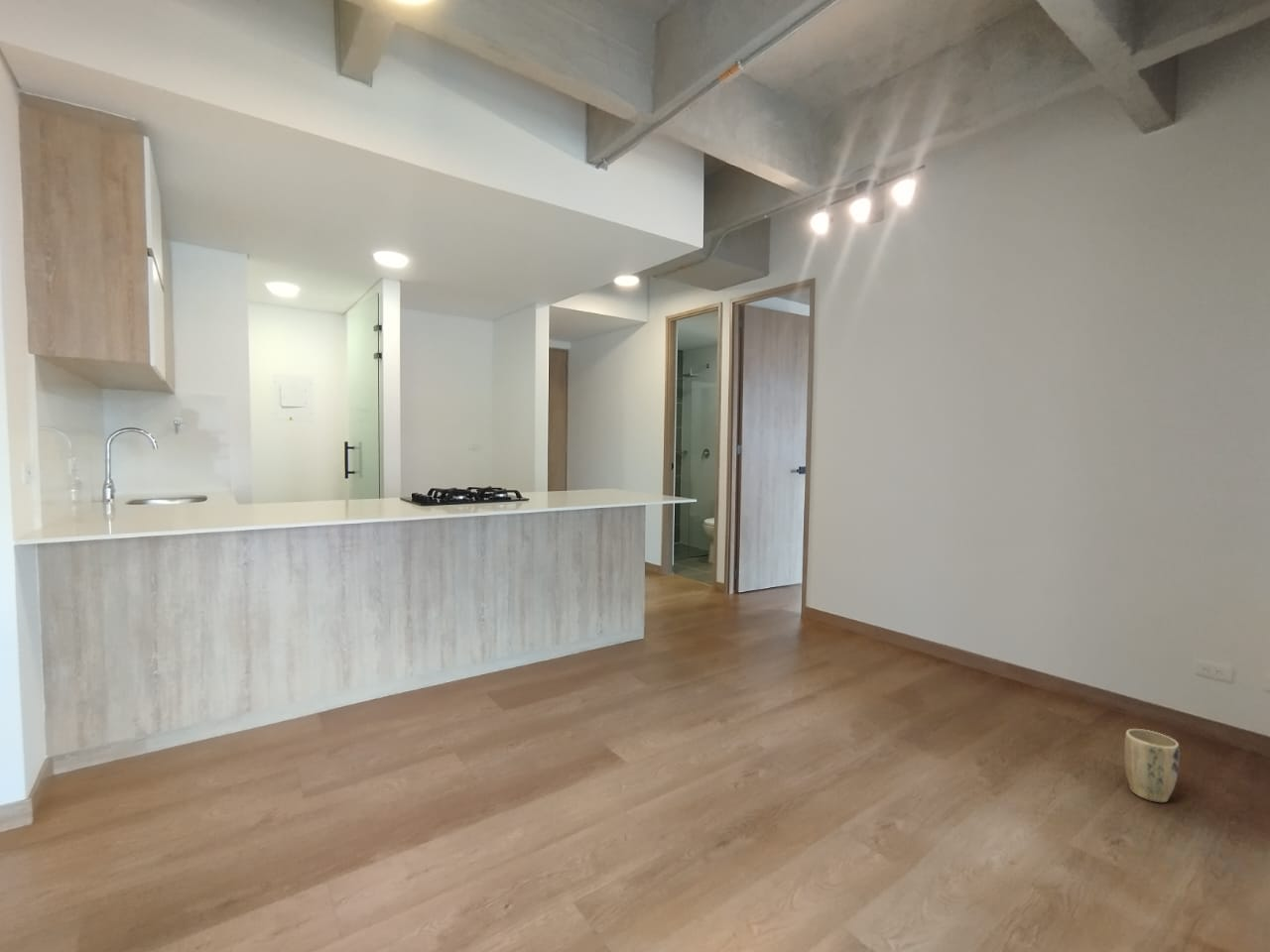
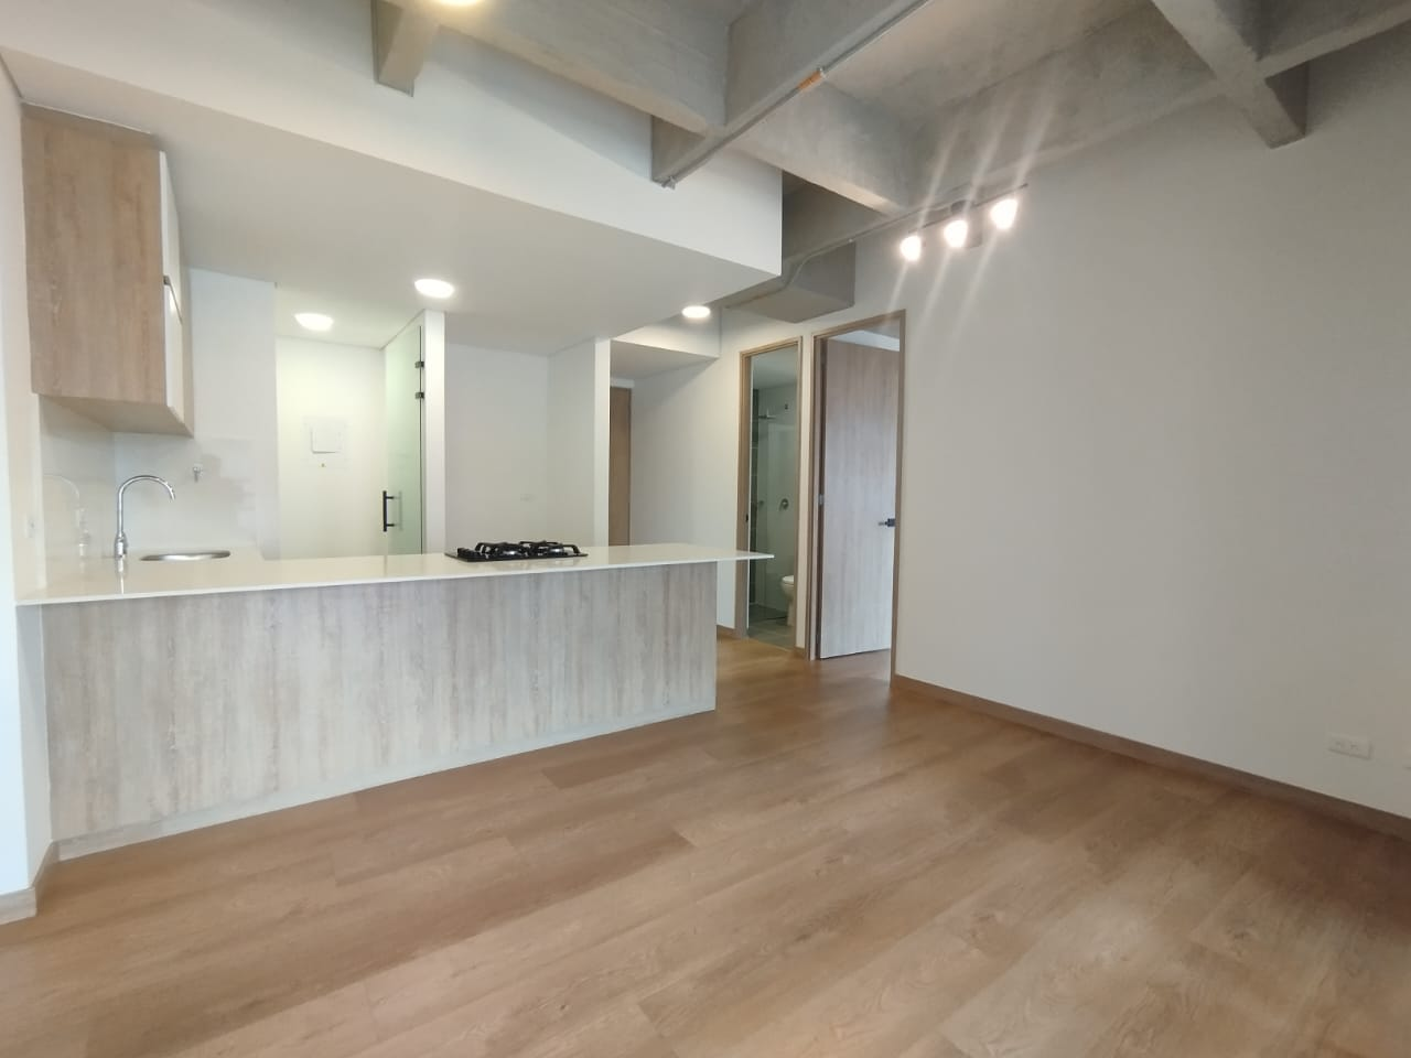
- plant pot [1123,728,1181,803]
